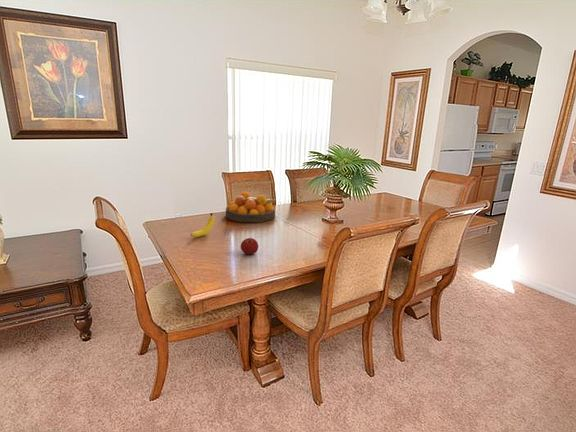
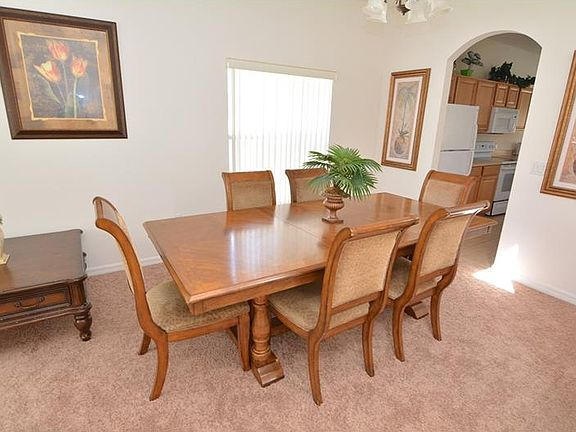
- apple [240,237,259,255]
- fruit bowl [225,191,277,223]
- banana [190,212,215,238]
